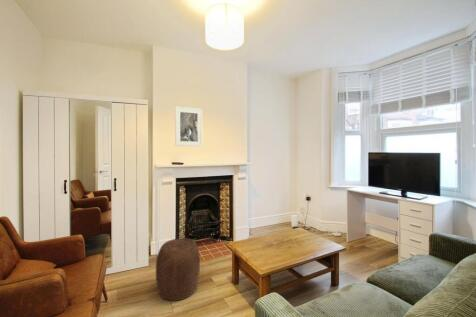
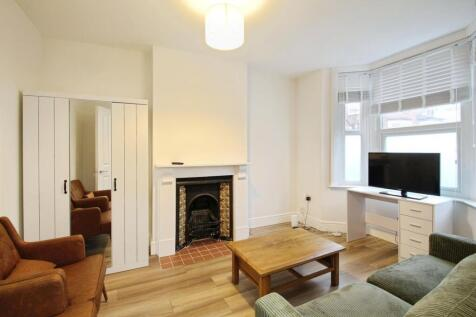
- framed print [174,106,203,147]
- stool [155,237,201,302]
